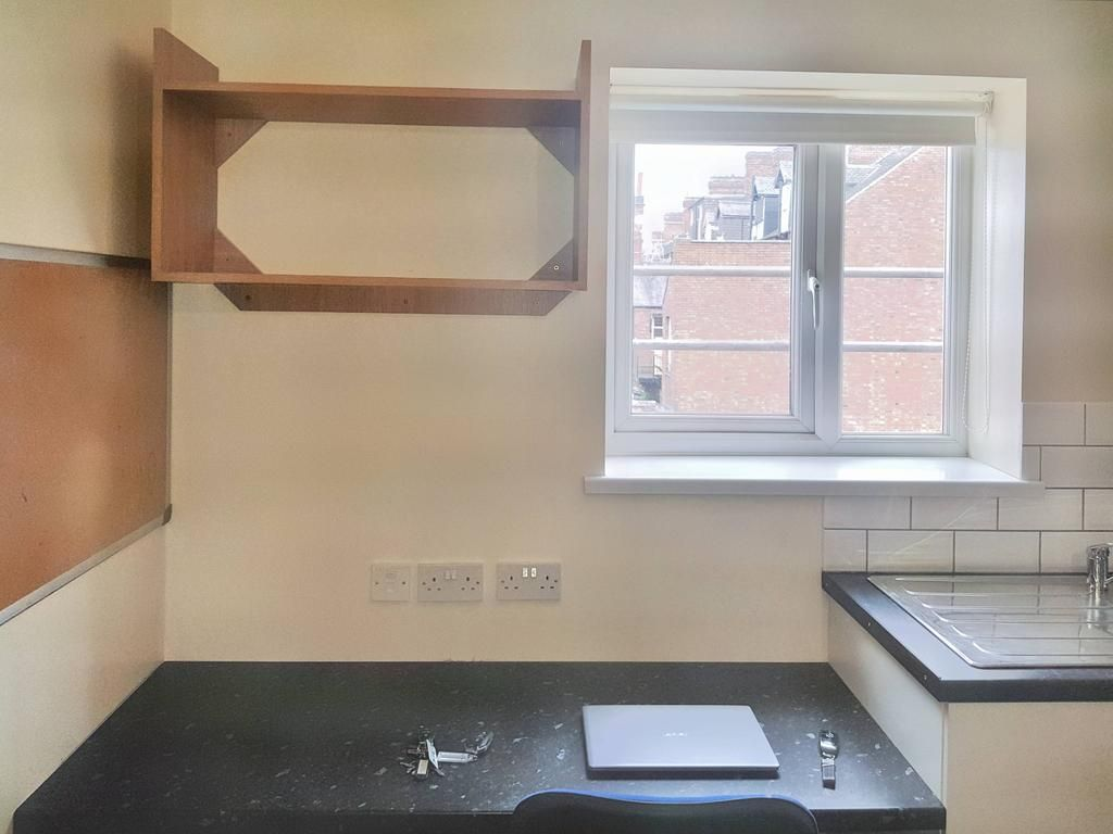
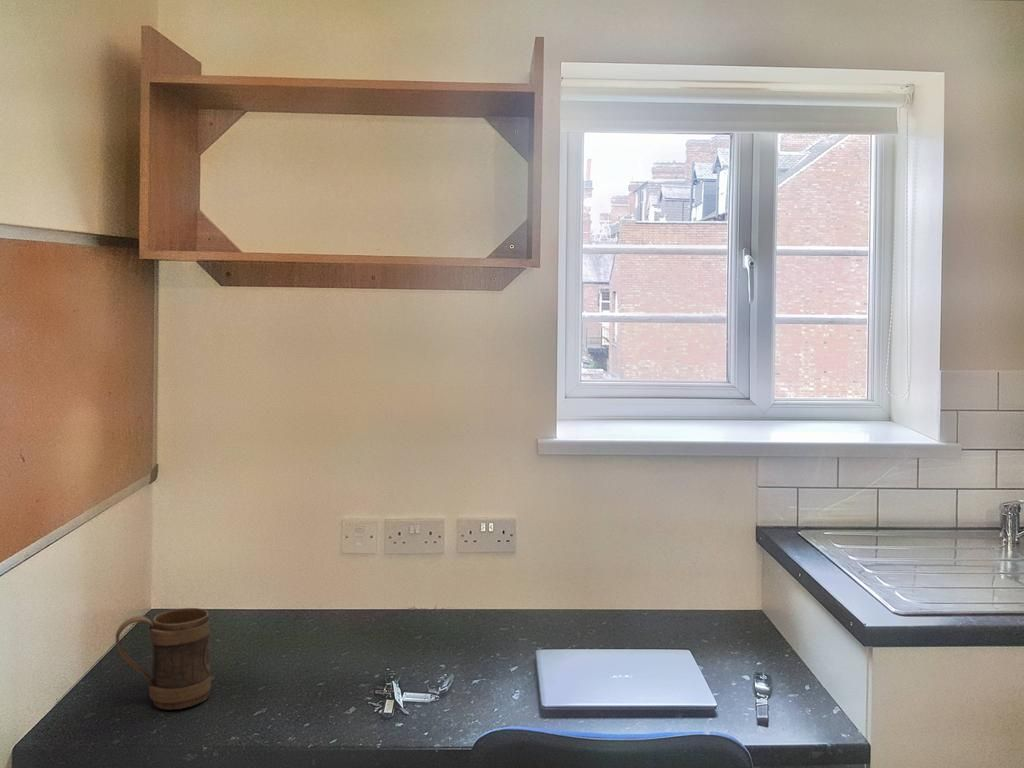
+ mug [115,607,212,710]
